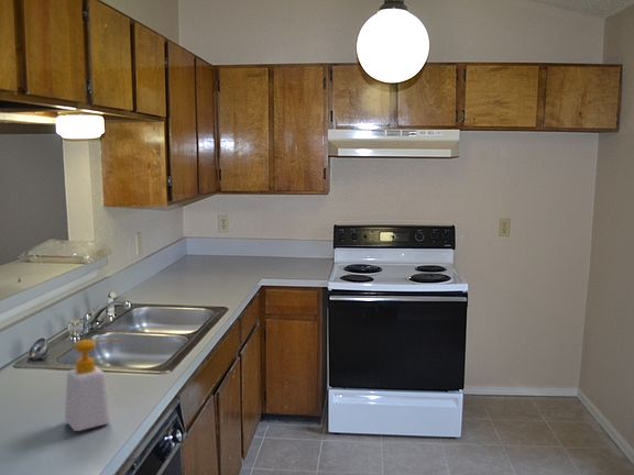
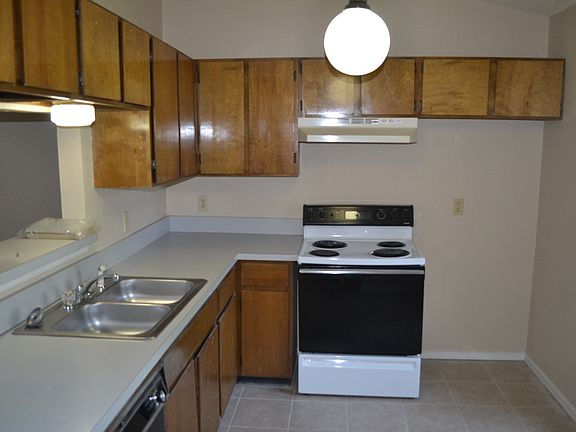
- soap bottle [64,338,121,432]
